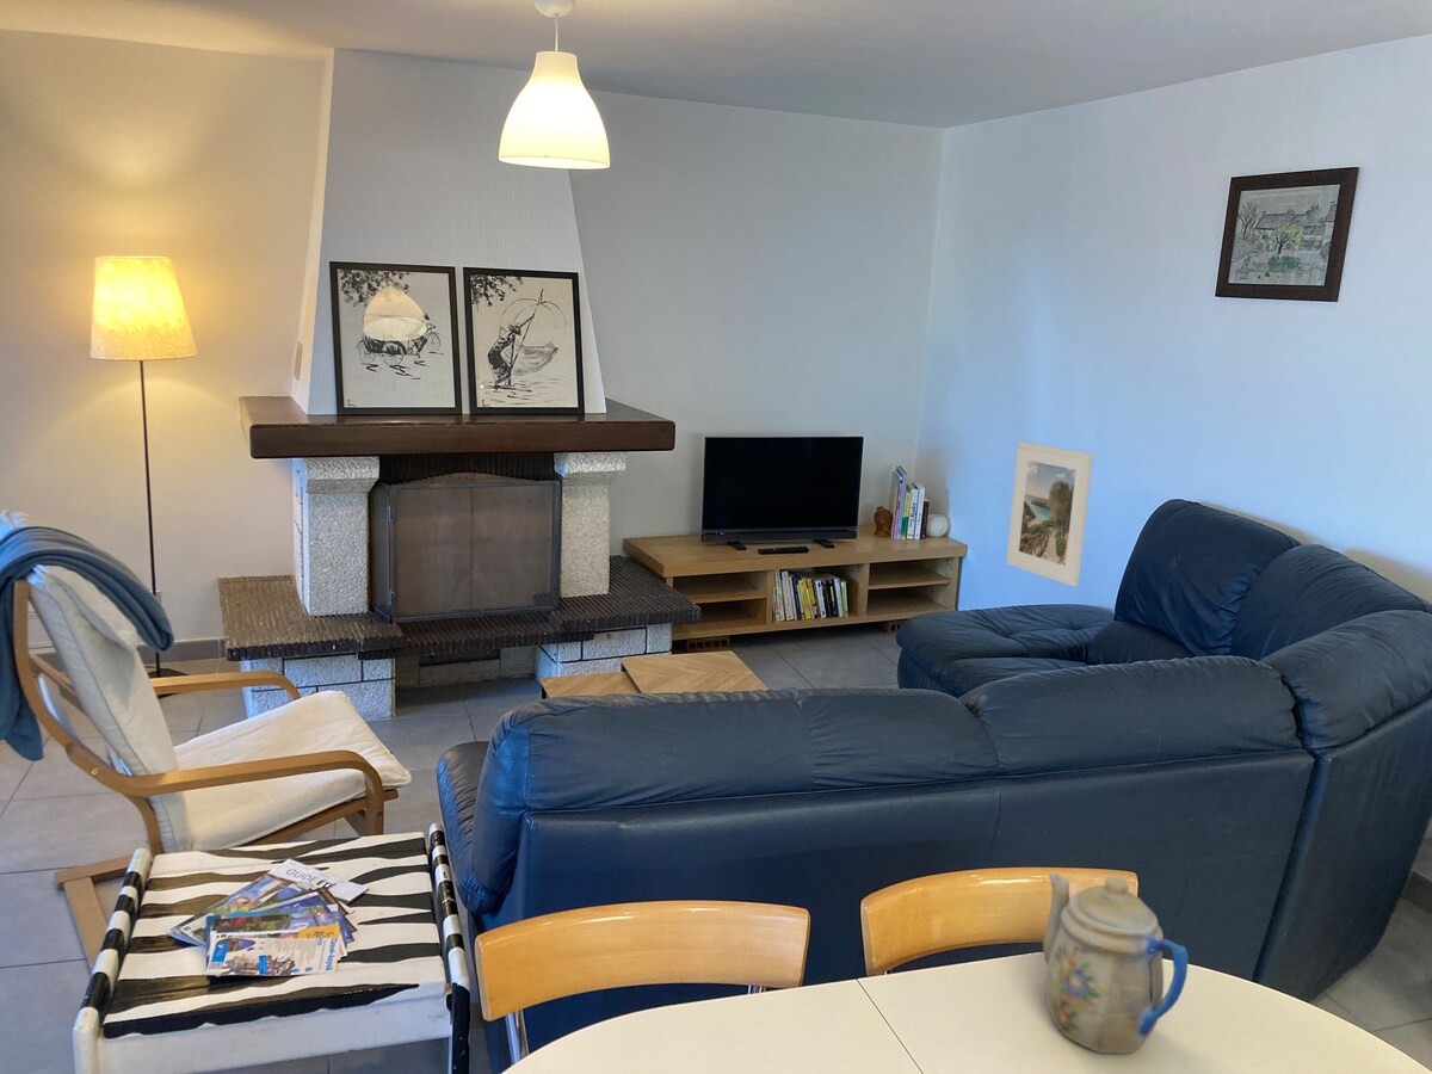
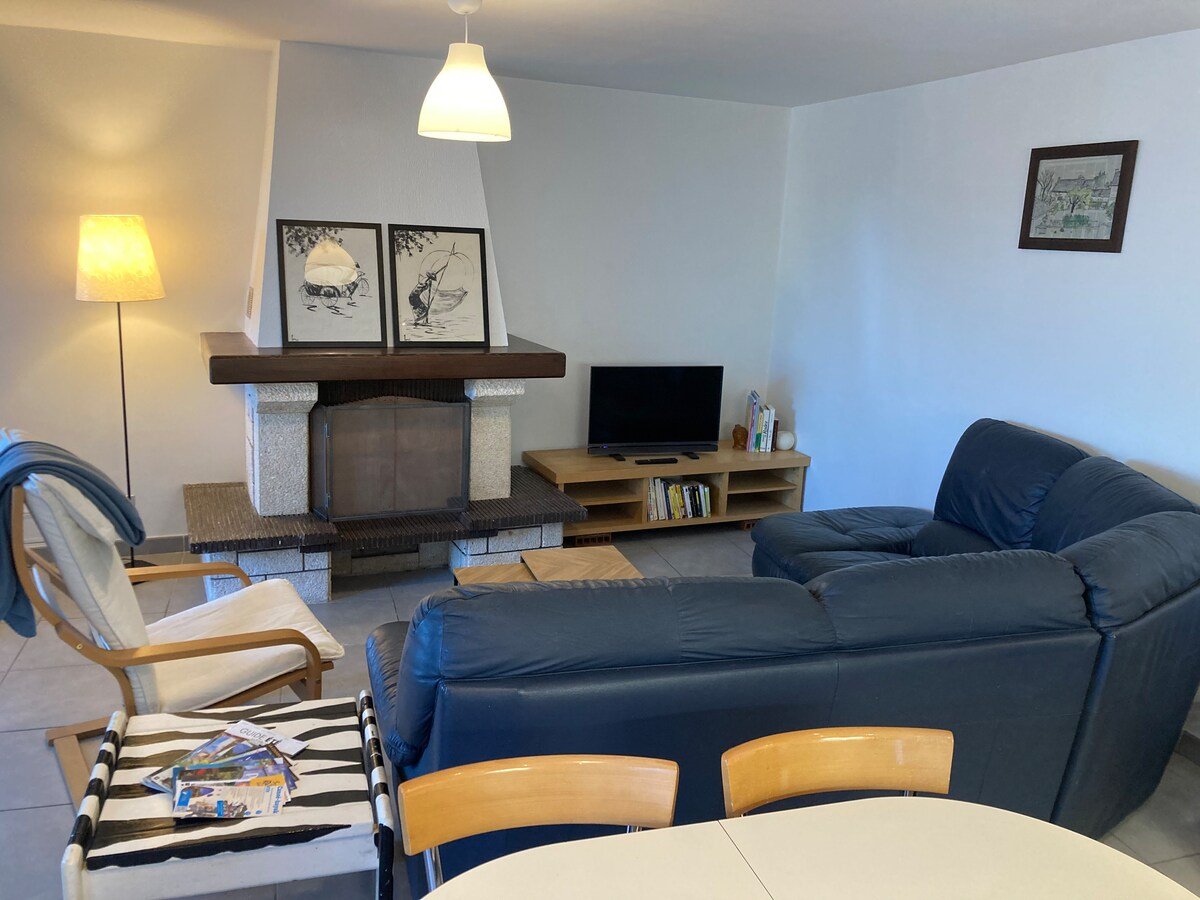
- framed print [1005,440,1094,588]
- teapot [1042,872,1190,1055]
